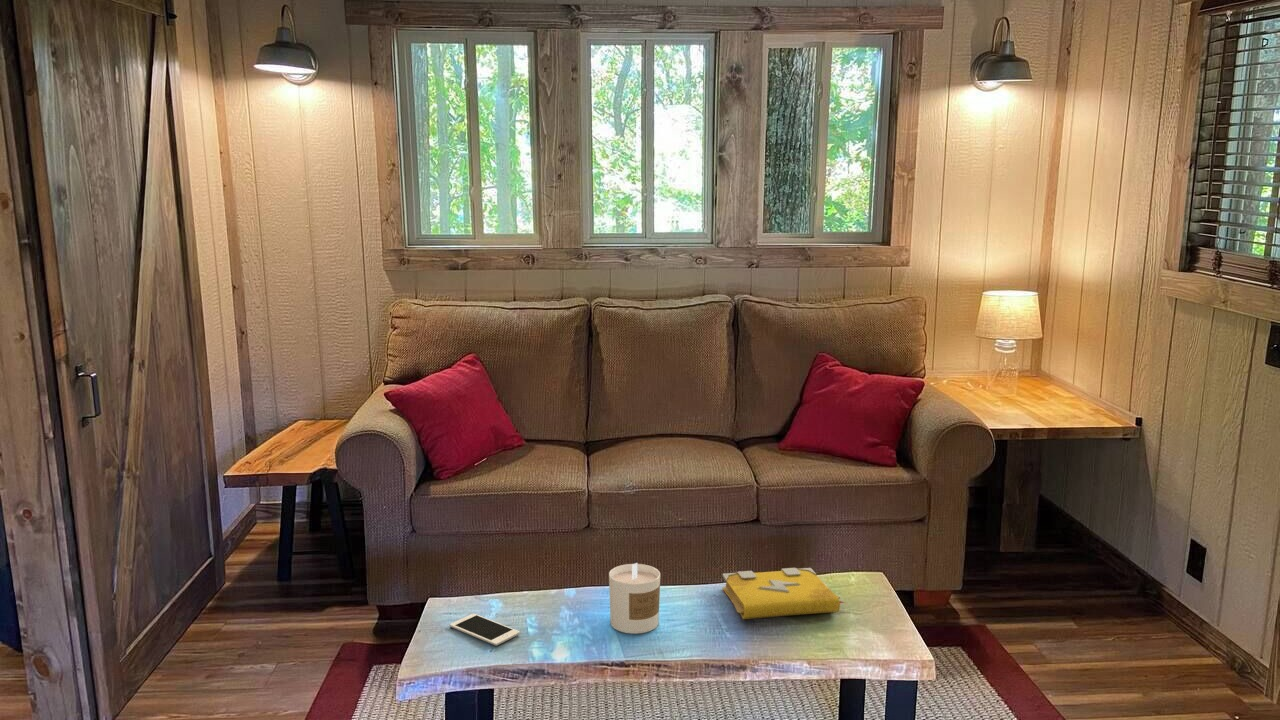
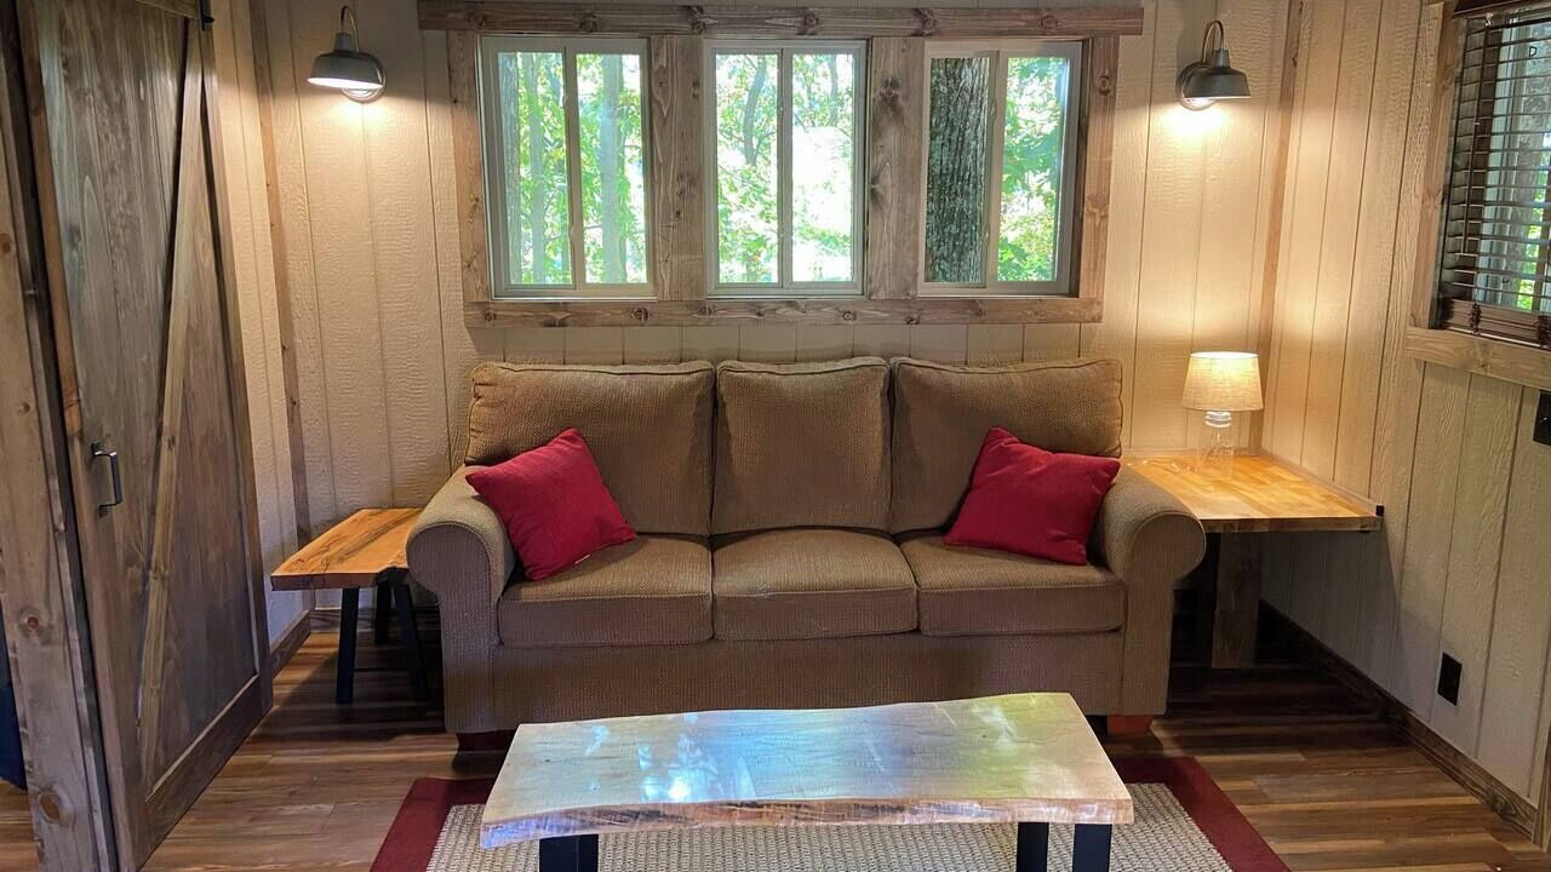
- cell phone [449,613,521,646]
- spell book [721,567,847,620]
- candle [608,562,661,635]
